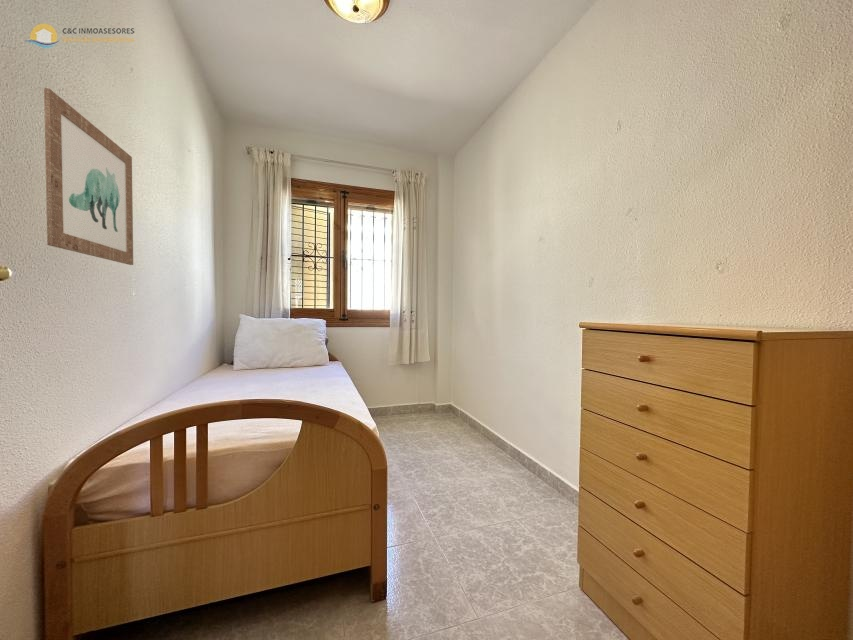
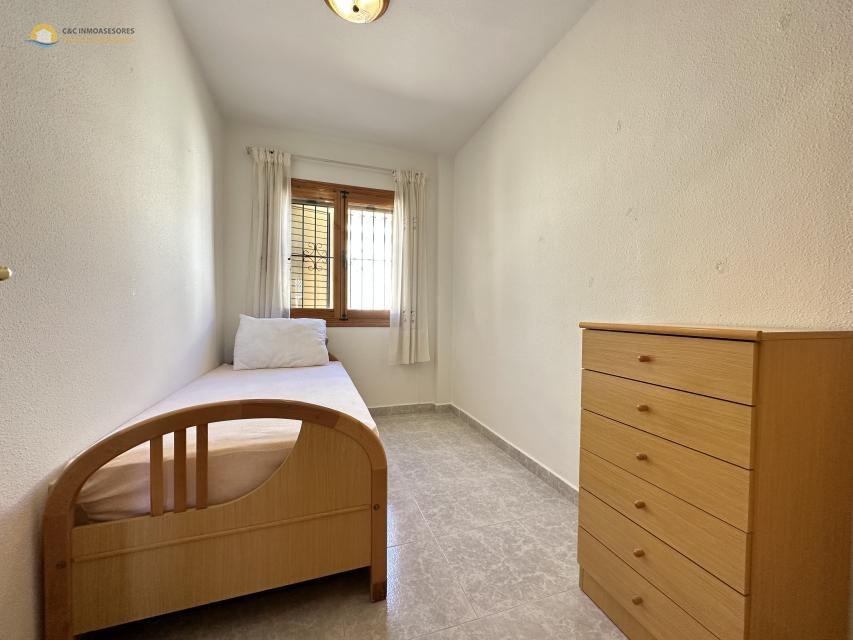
- wall art [43,87,134,266]
